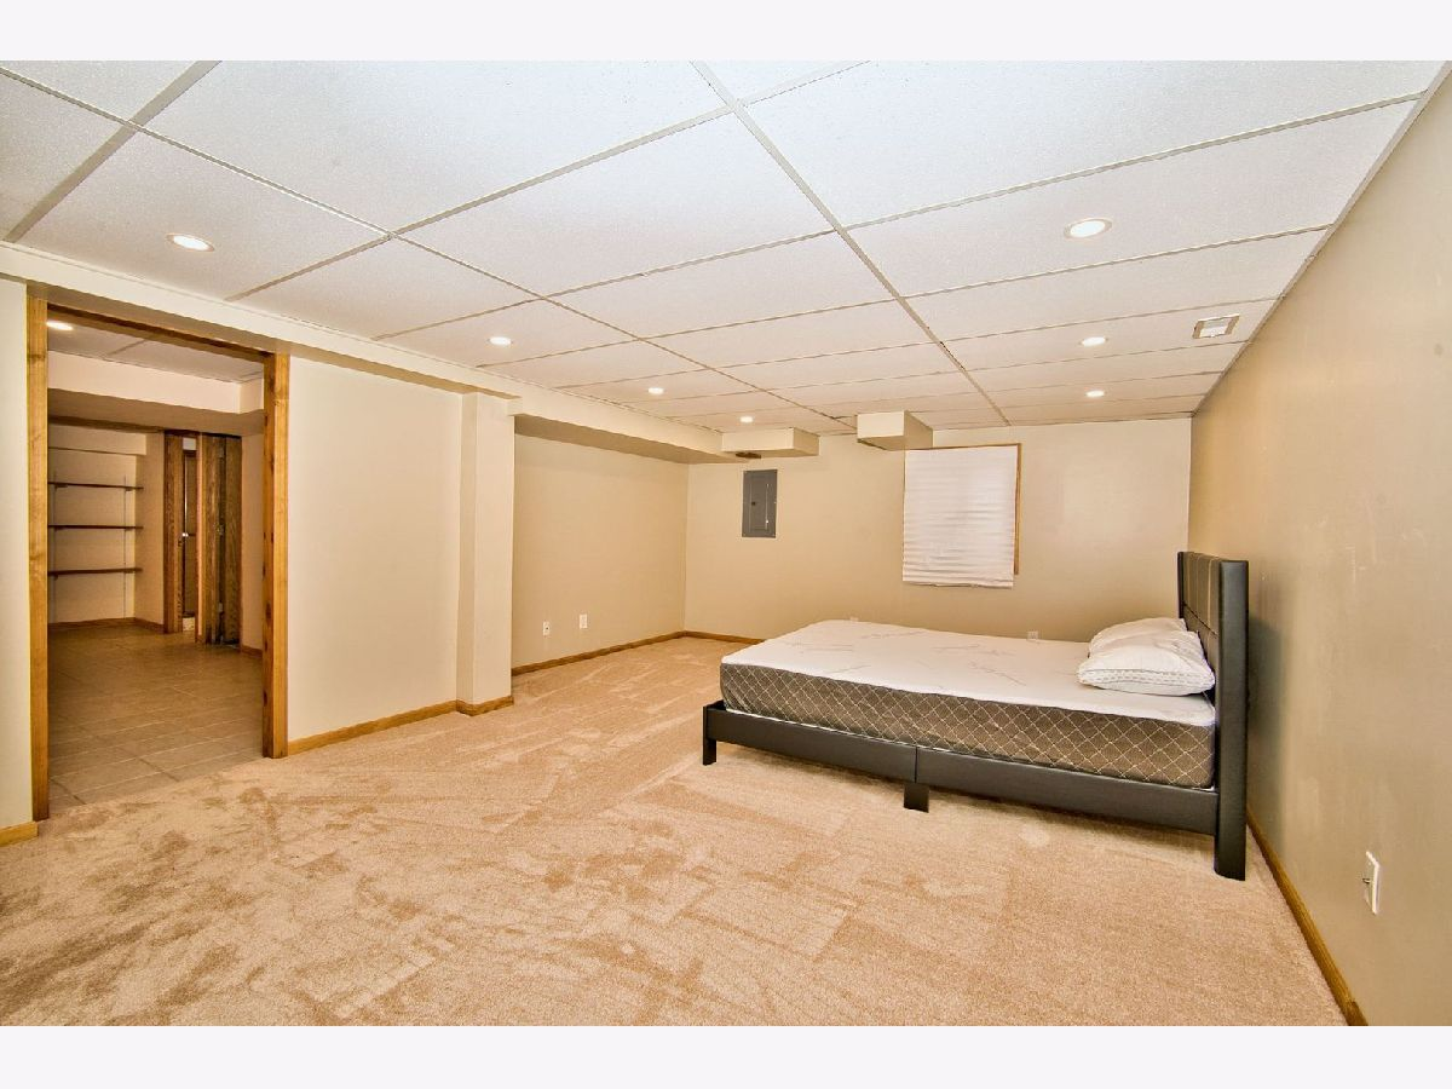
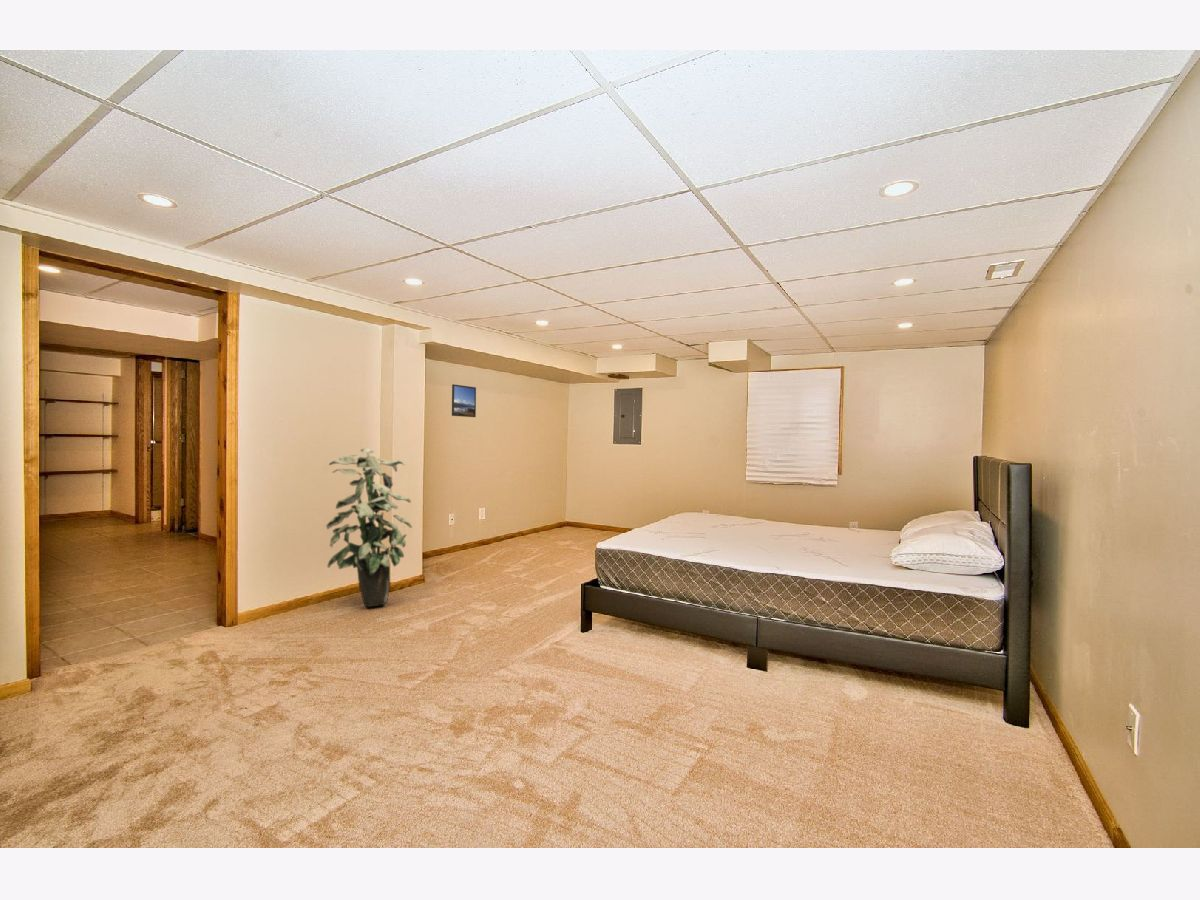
+ indoor plant [325,447,413,608]
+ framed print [451,383,477,418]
